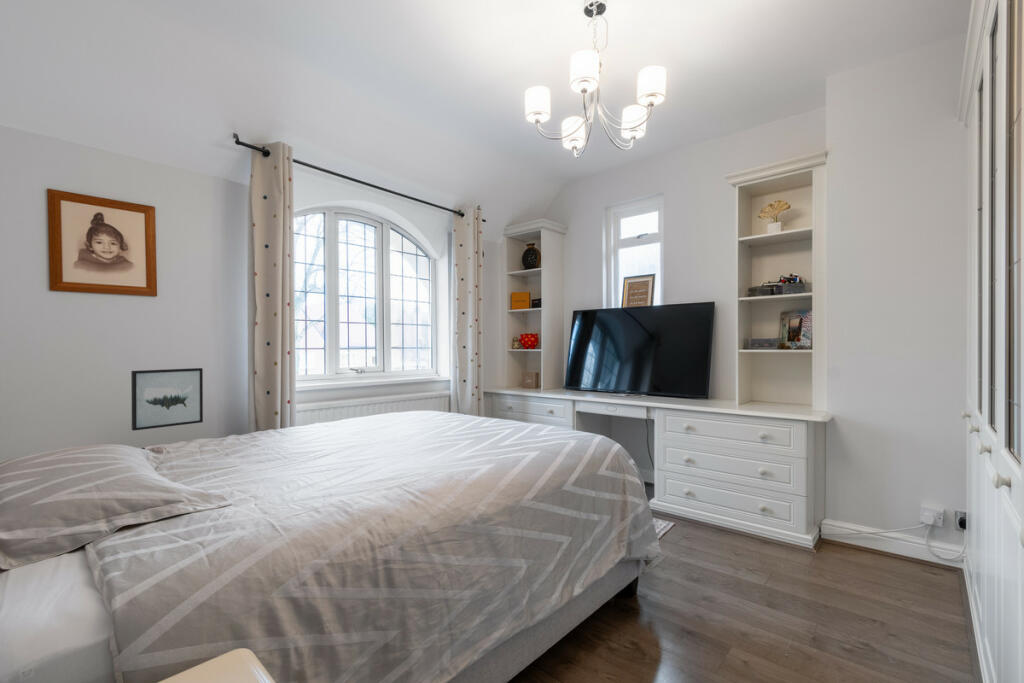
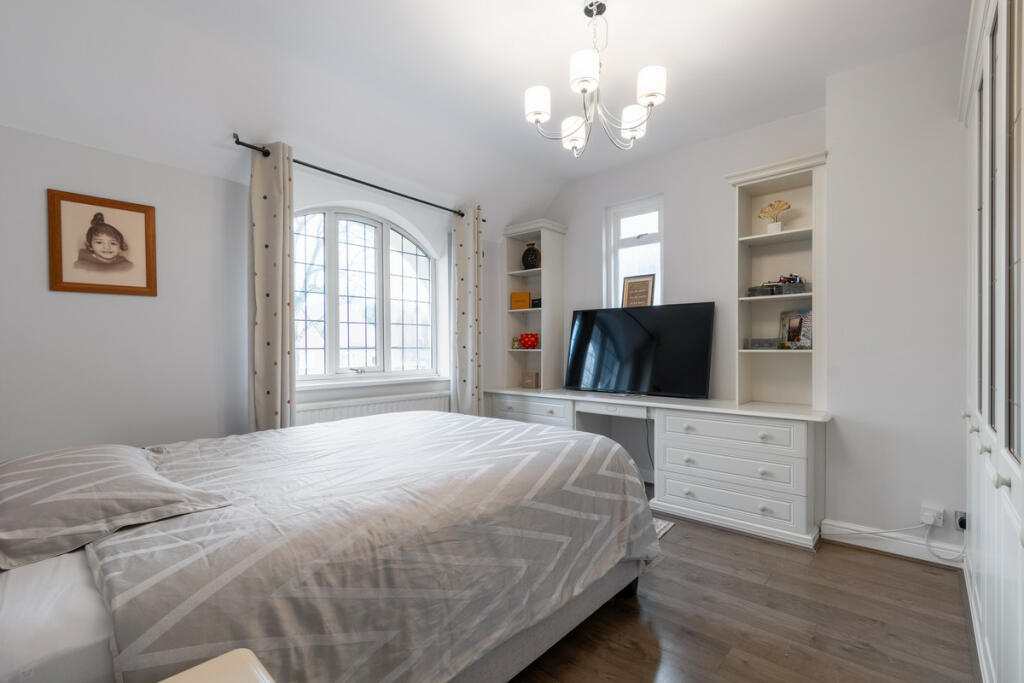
- wall art [130,367,204,432]
